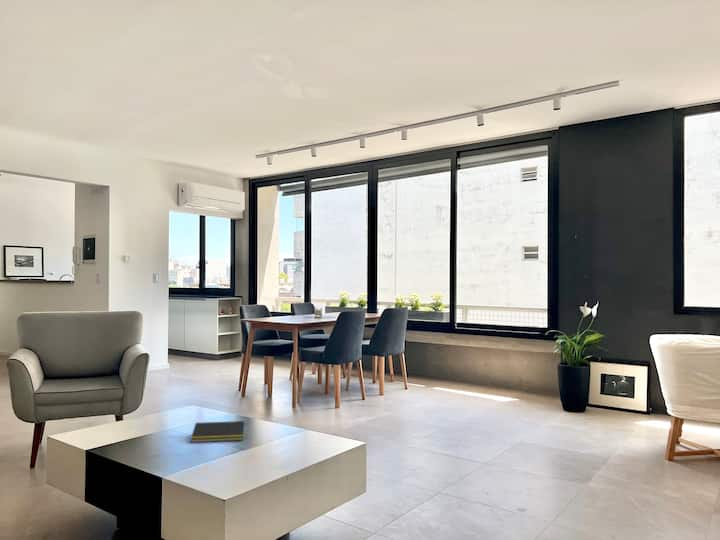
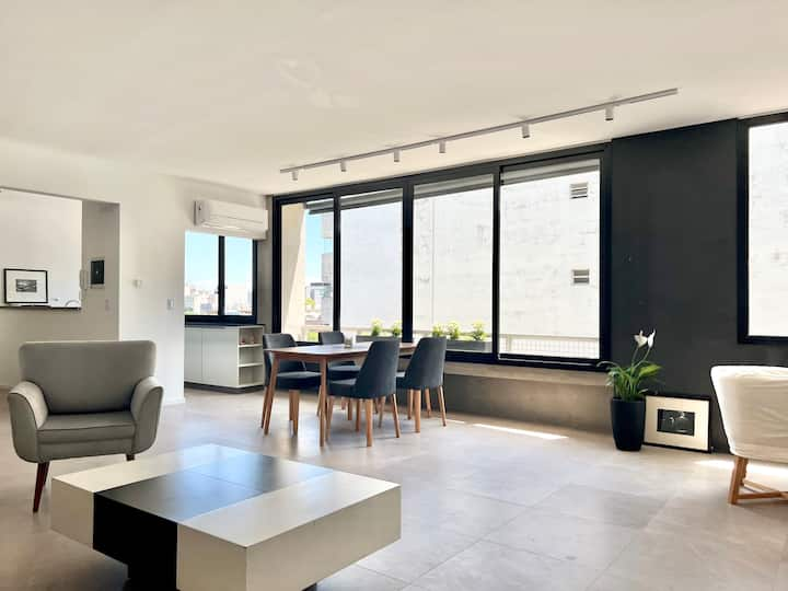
- notepad [190,420,245,443]
